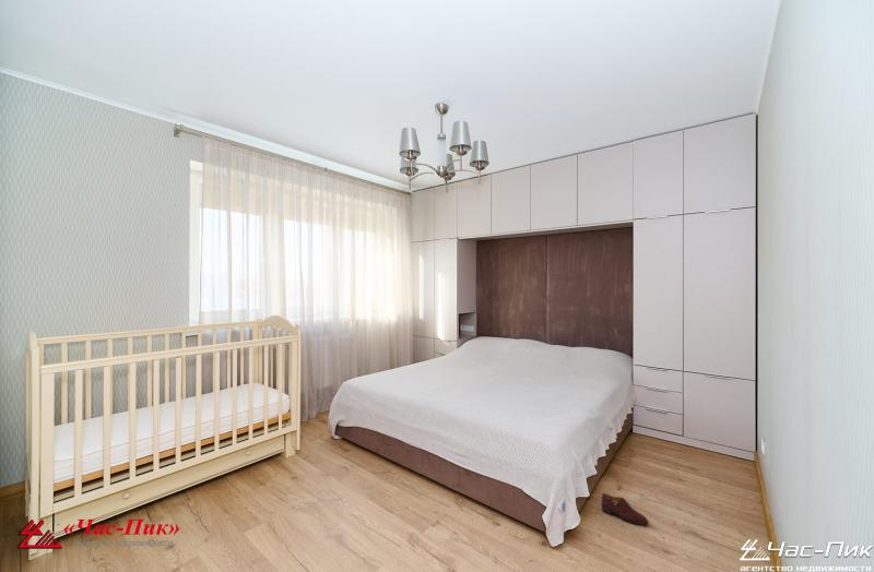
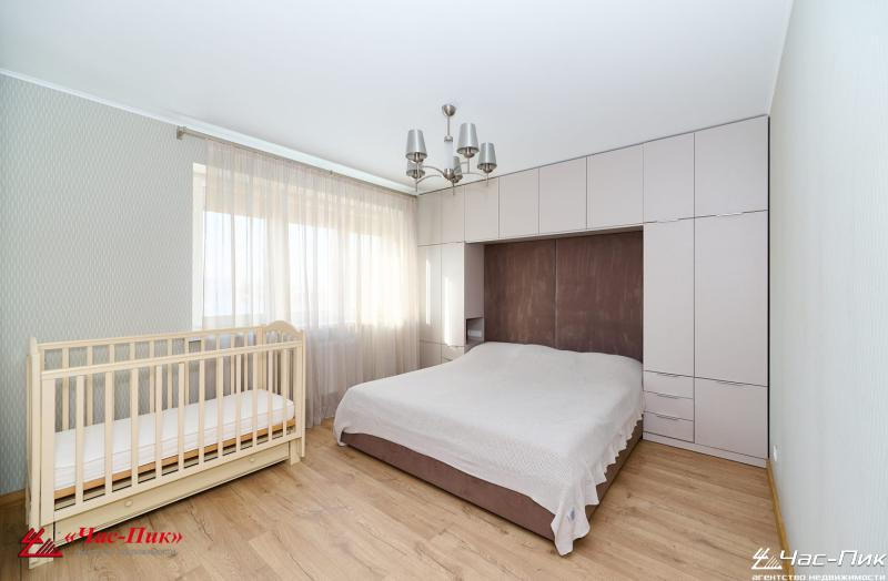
- shoe [601,492,649,526]
